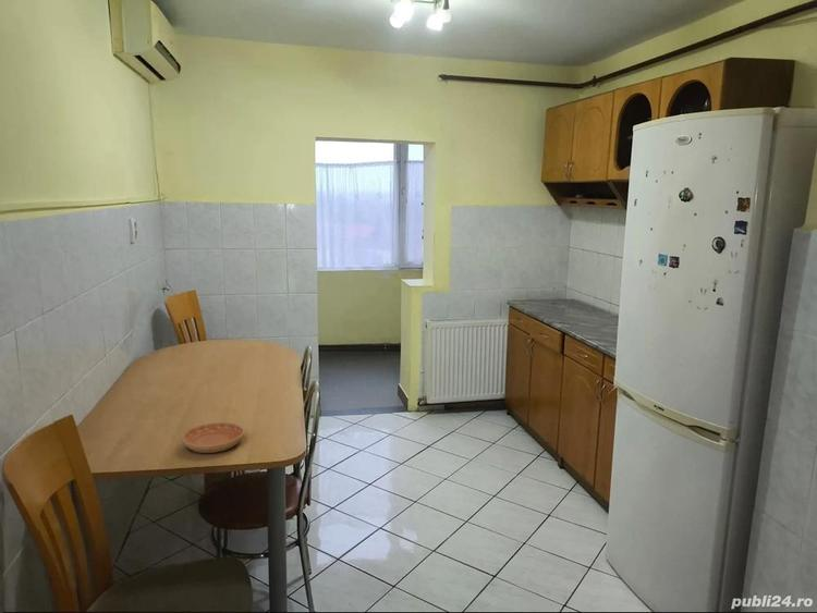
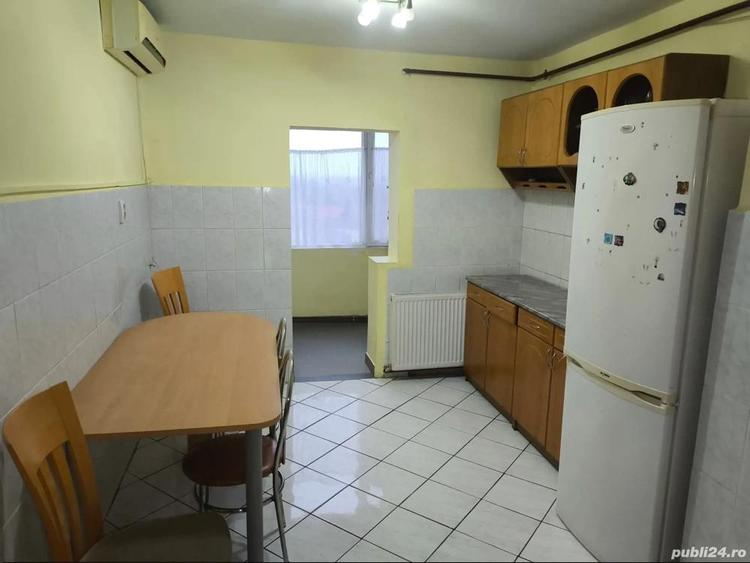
- saucer [181,421,245,454]
